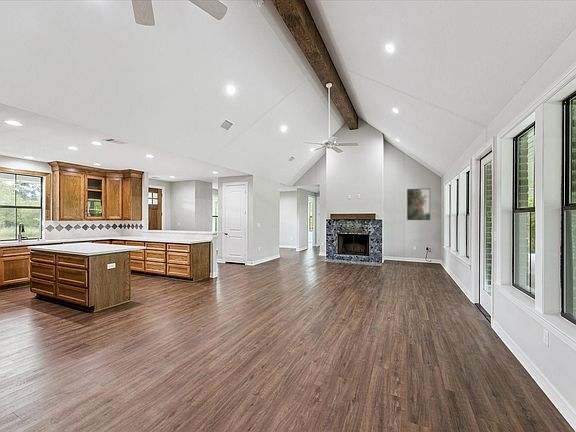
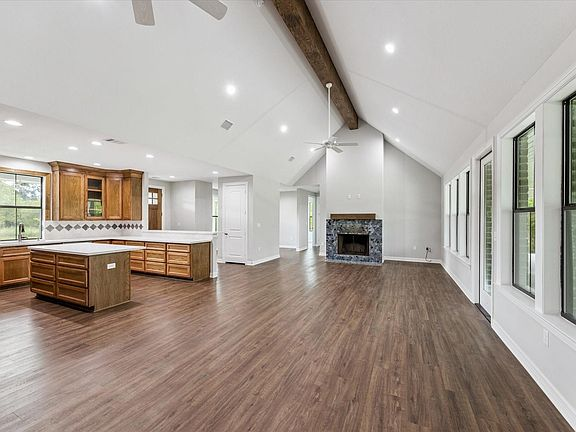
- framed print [406,187,431,221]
